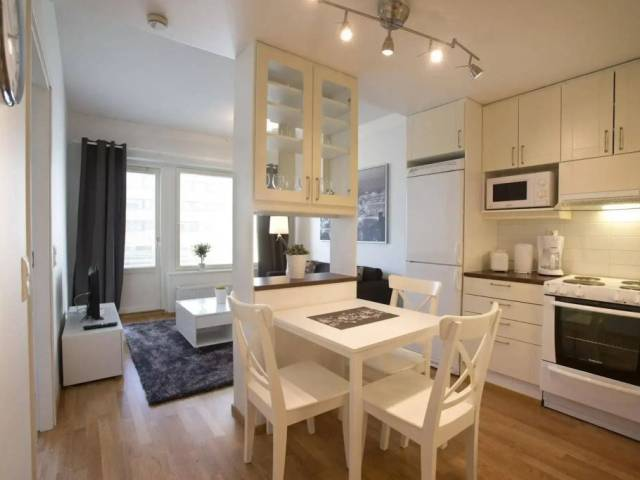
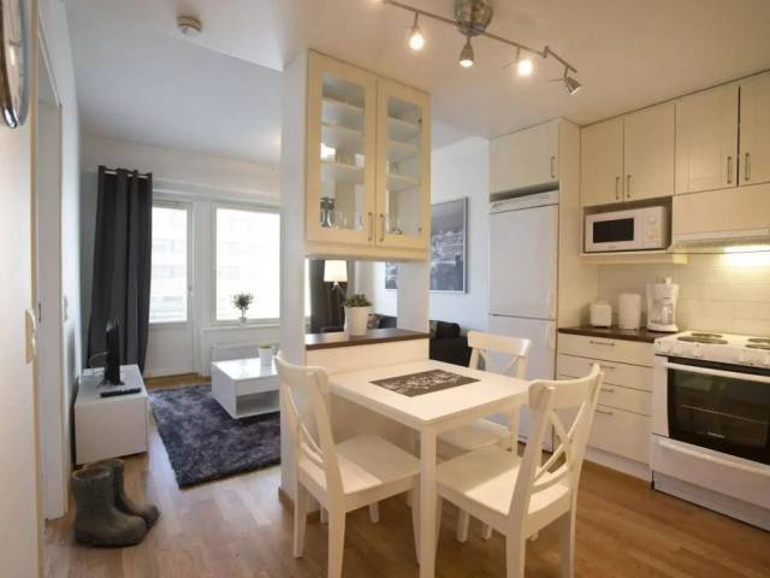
+ boots [69,456,162,547]
